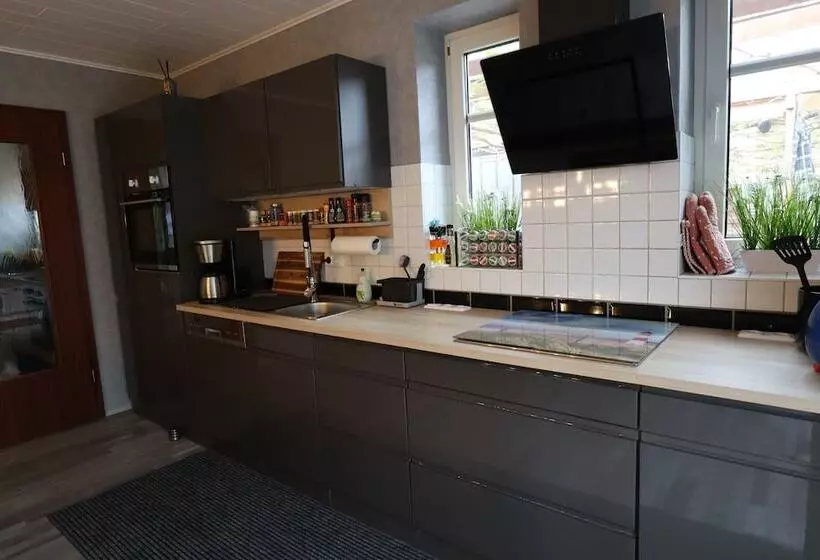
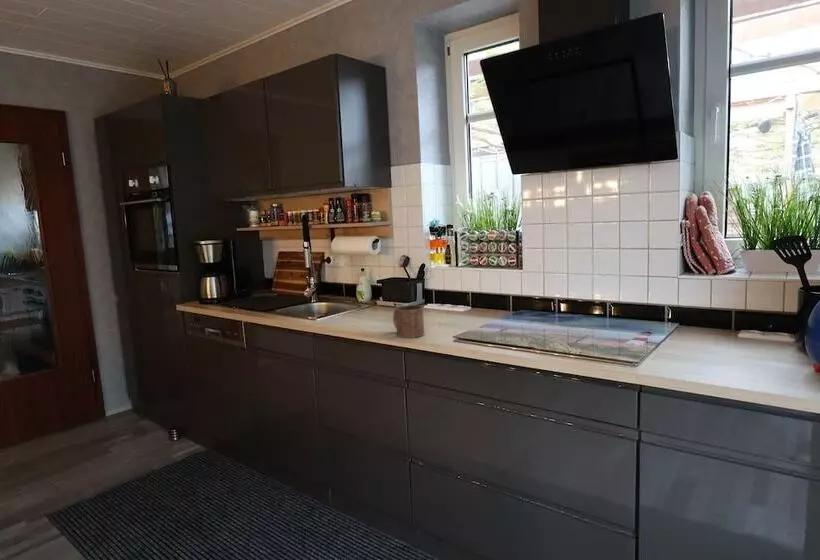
+ mug [392,304,425,339]
